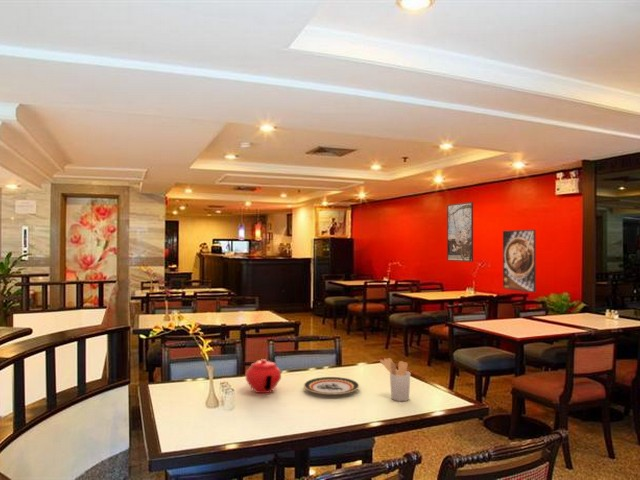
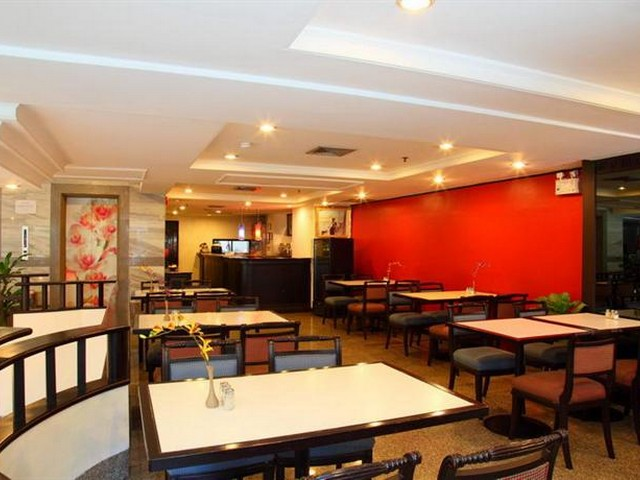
- teapot [245,358,282,394]
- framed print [446,201,474,263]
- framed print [502,229,537,294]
- plate [303,376,360,395]
- utensil holder [379,357,411,402]
